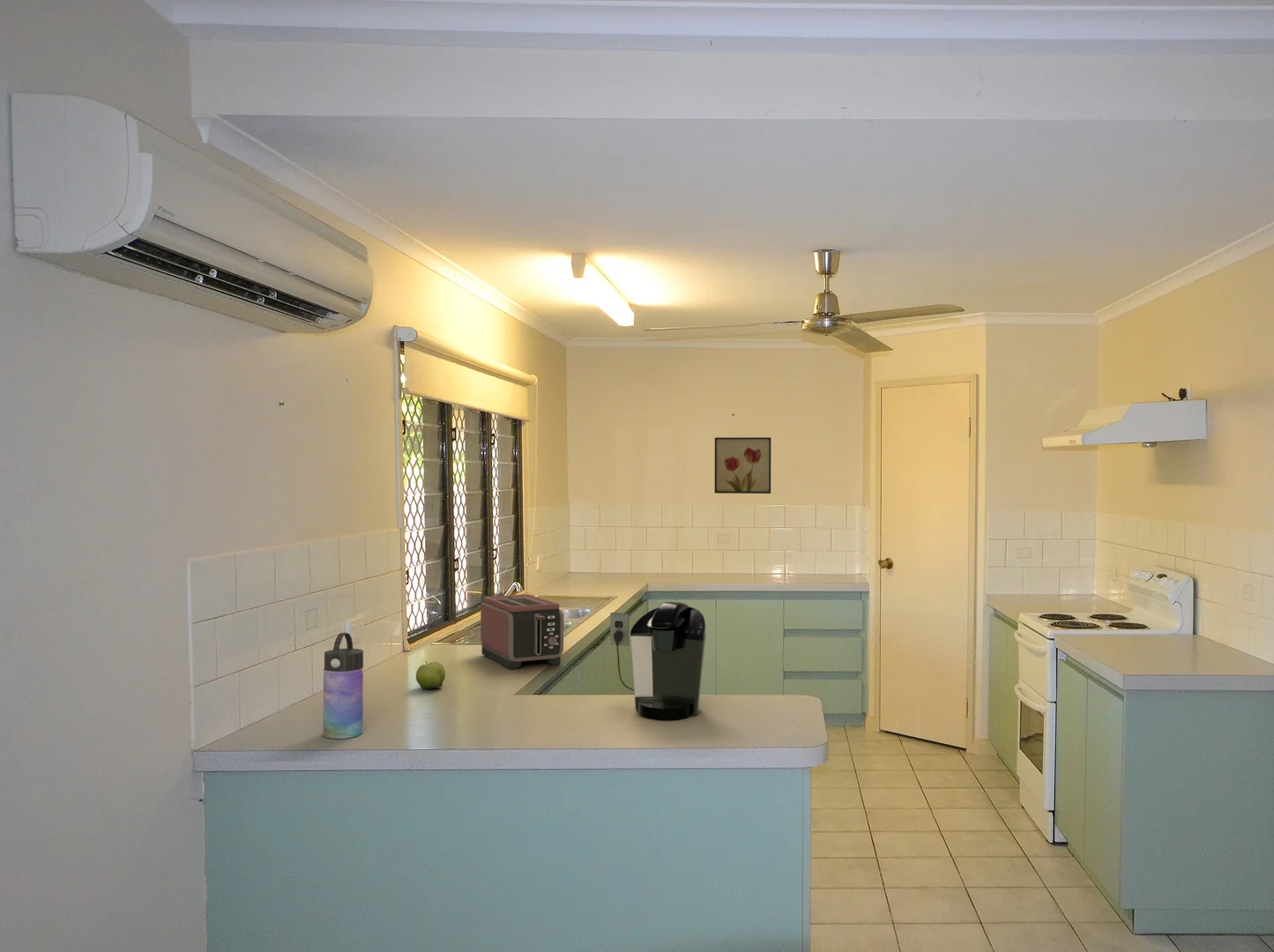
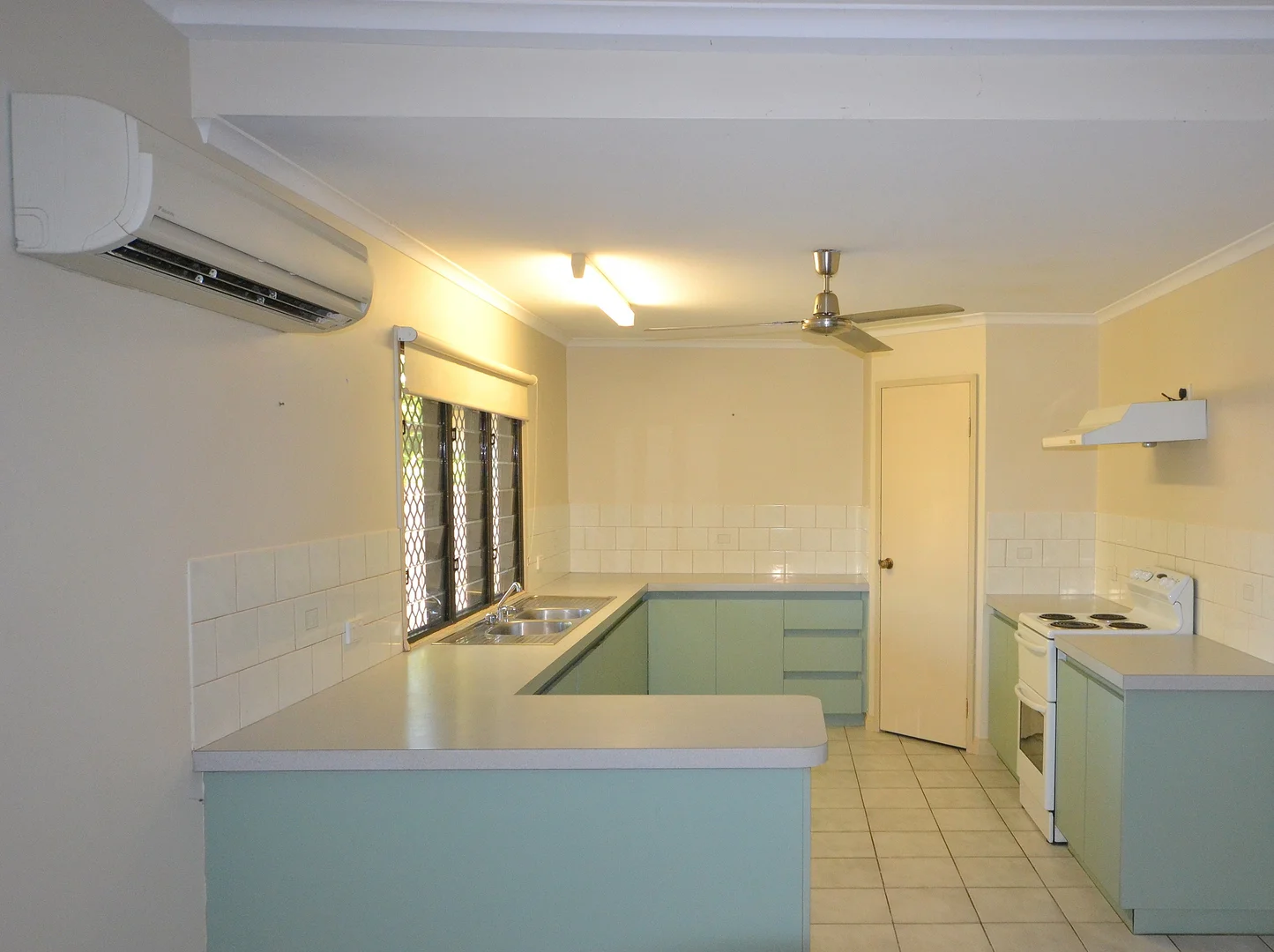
- water bottle [323,632,364,740]
- wall art [714,436,771,495]
- fruit [415,660,446,690]
- toaster [480,593,564,671]
- coffee maker [609,601,707,720]
